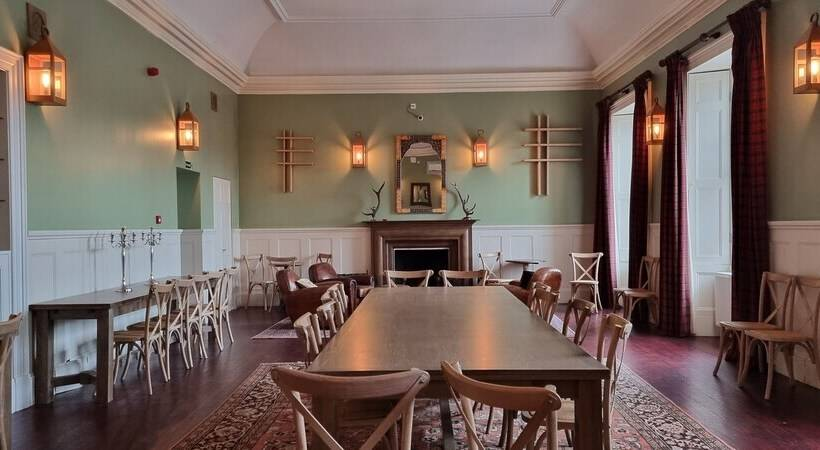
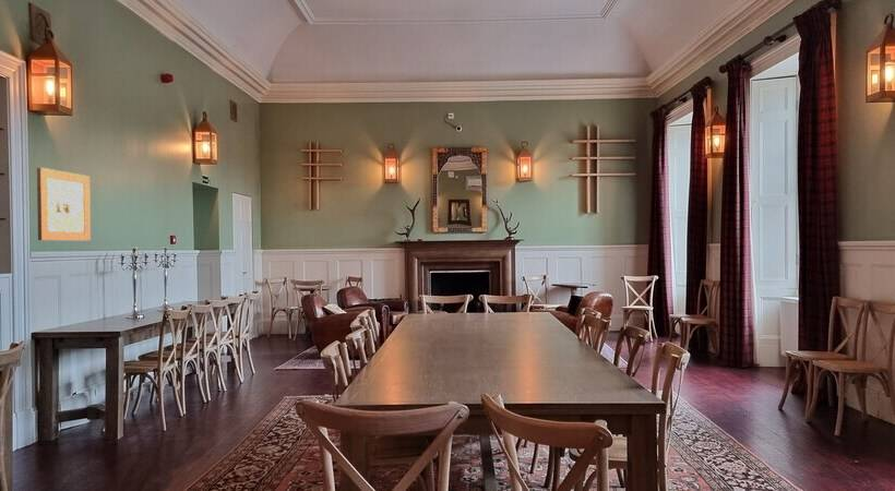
+ wall art [36,167,92,241]
